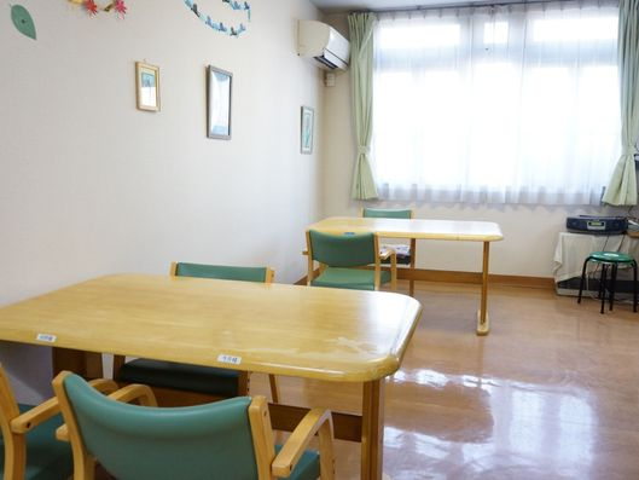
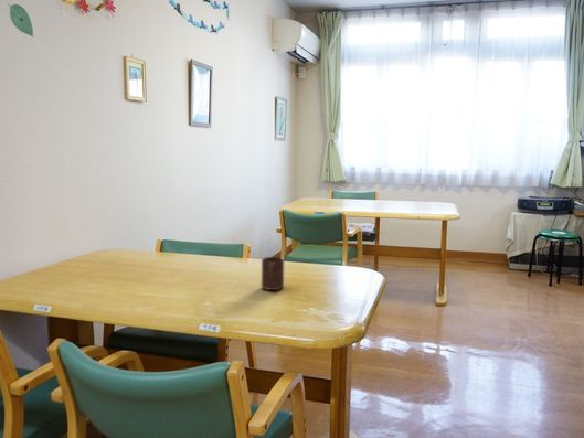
+ cup [261,256,285,291]
